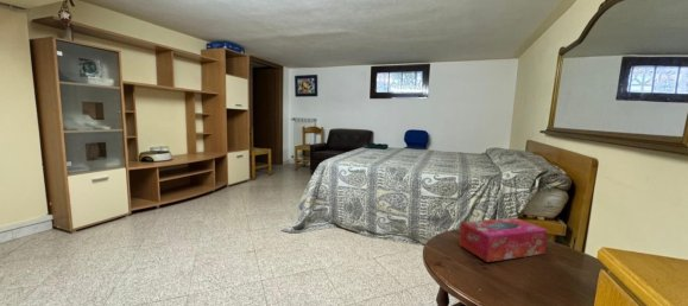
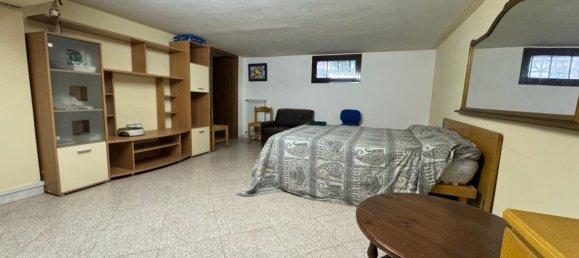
- tissue box [457,216,549,263]
